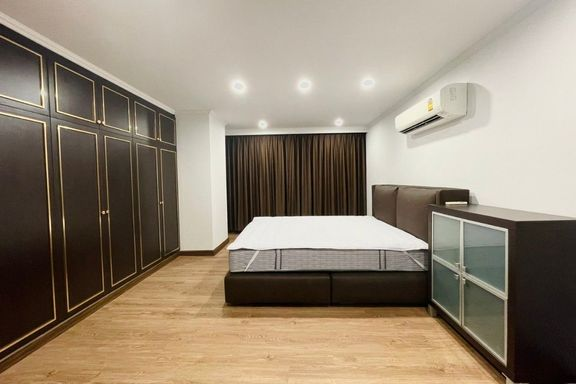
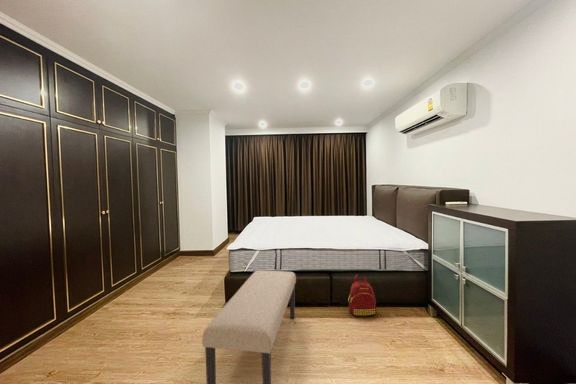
+ bench [201,270,297,384]
+ backpack [347,273,377,317]
